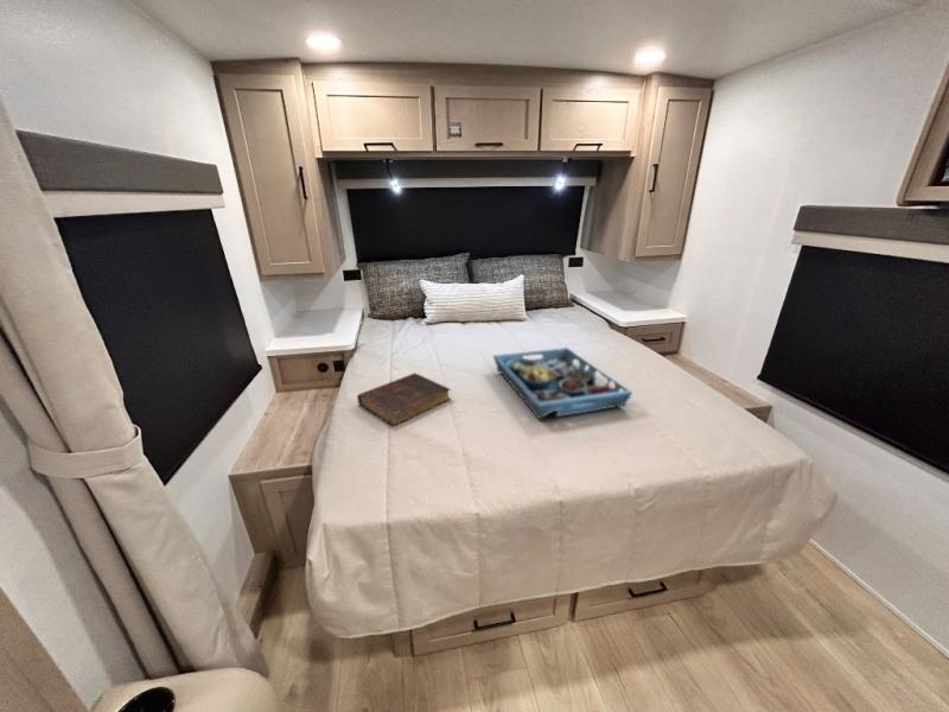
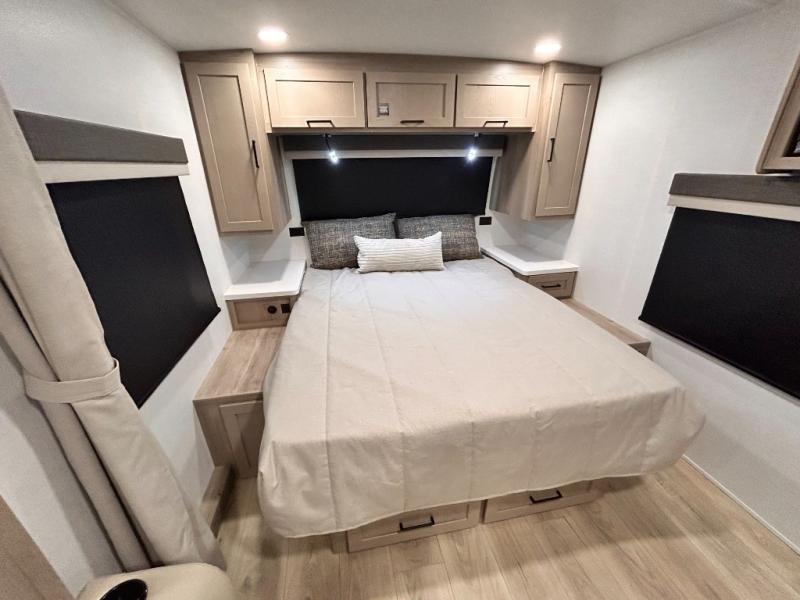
- book [356,371,452,428]
- serving tray [492,347,633,421]
